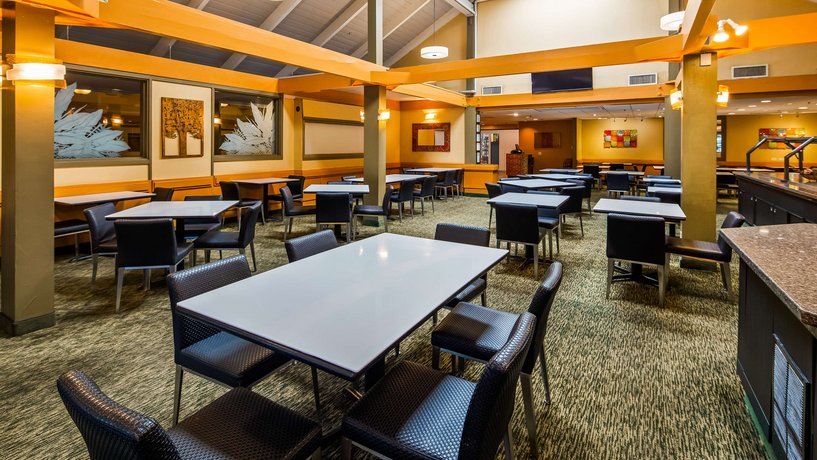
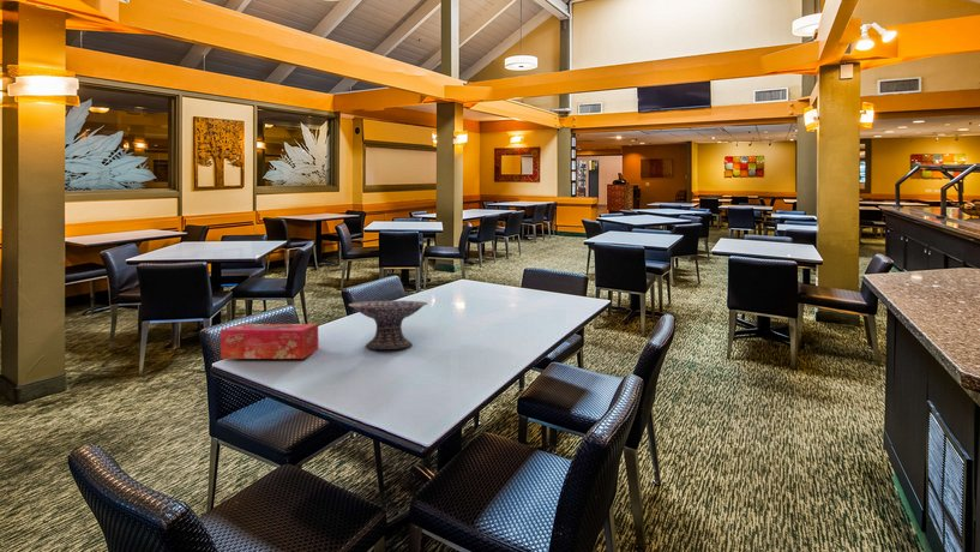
+ tissue box [220,323,320,360]
+ decorative bowl [347,300,429,350]
